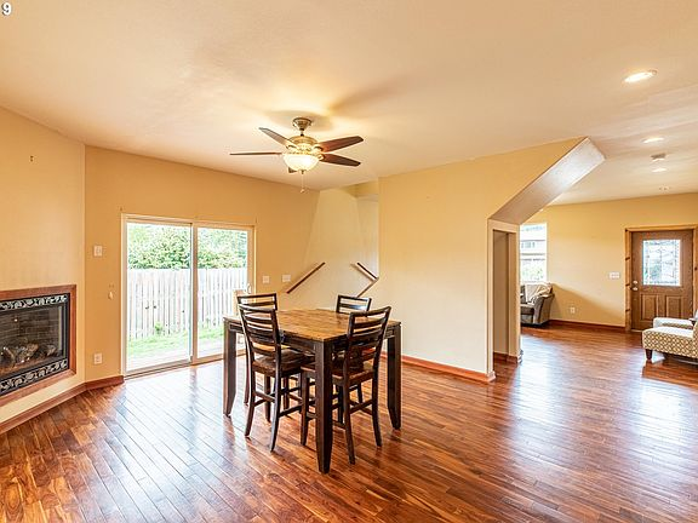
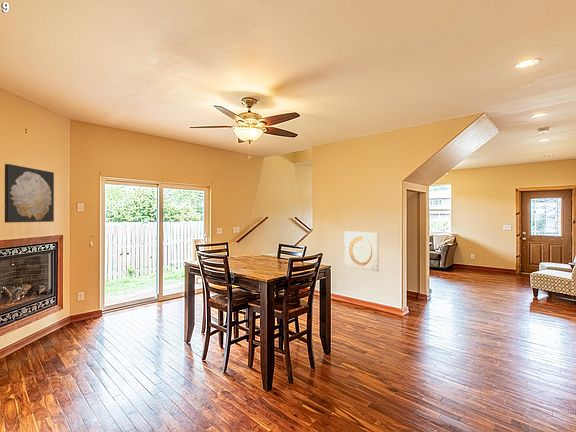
+ wall art [343,230,380,272]
+ wall art [4,163,55,224]
